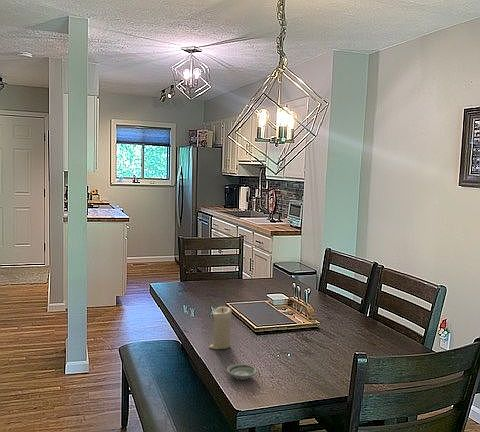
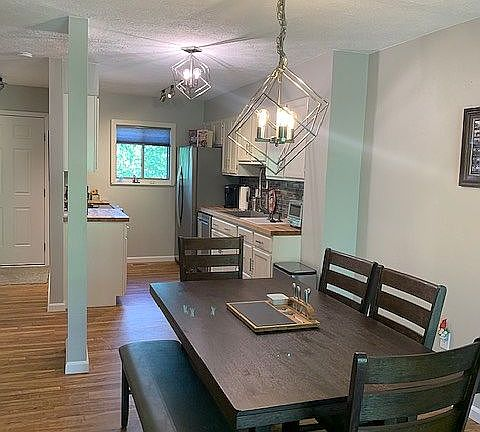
- candle [208,306,232,350]
- saucer [226,363,258,381]
